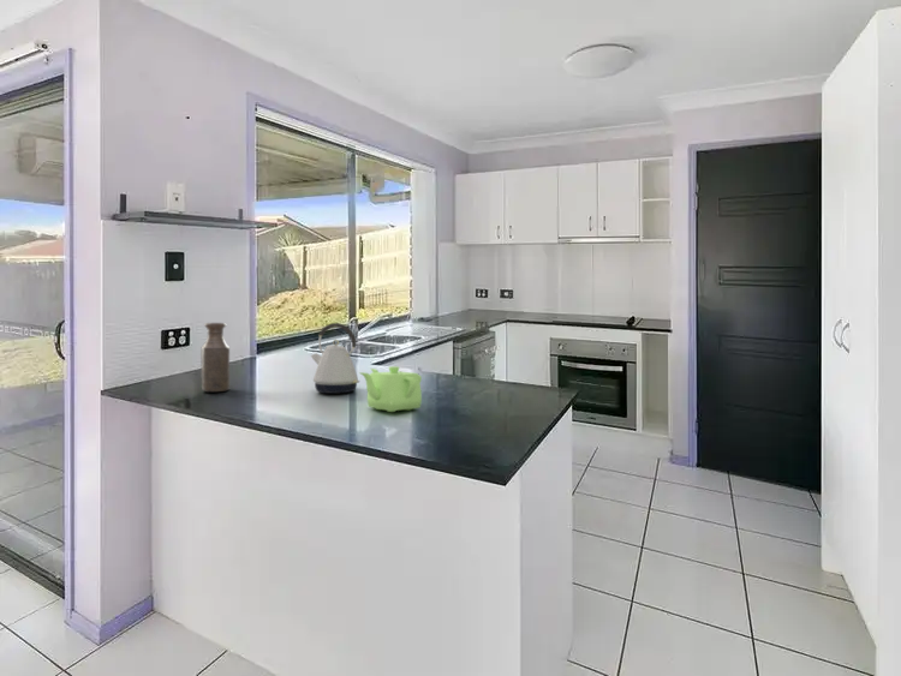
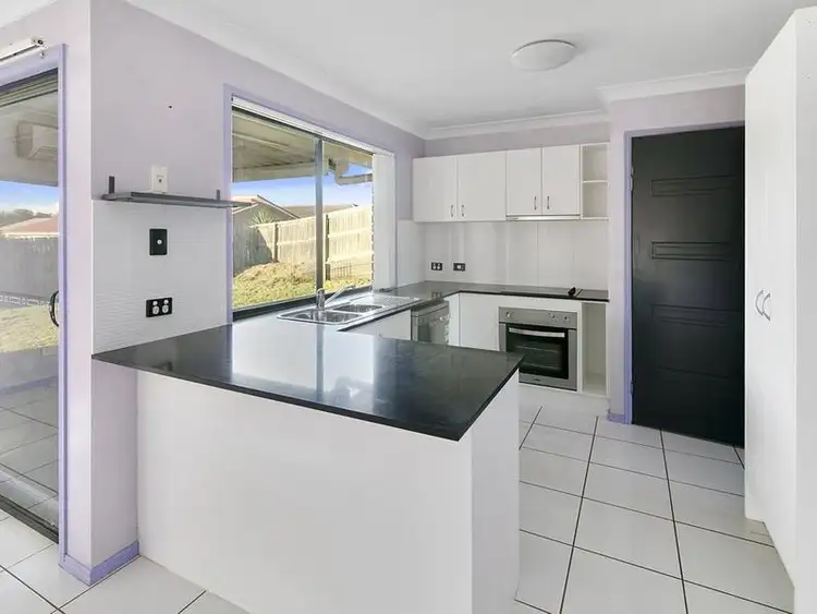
- kettle [310,322,360,395]
- teapot [358,365,423,413]
- bottle [199,322,231,393]
